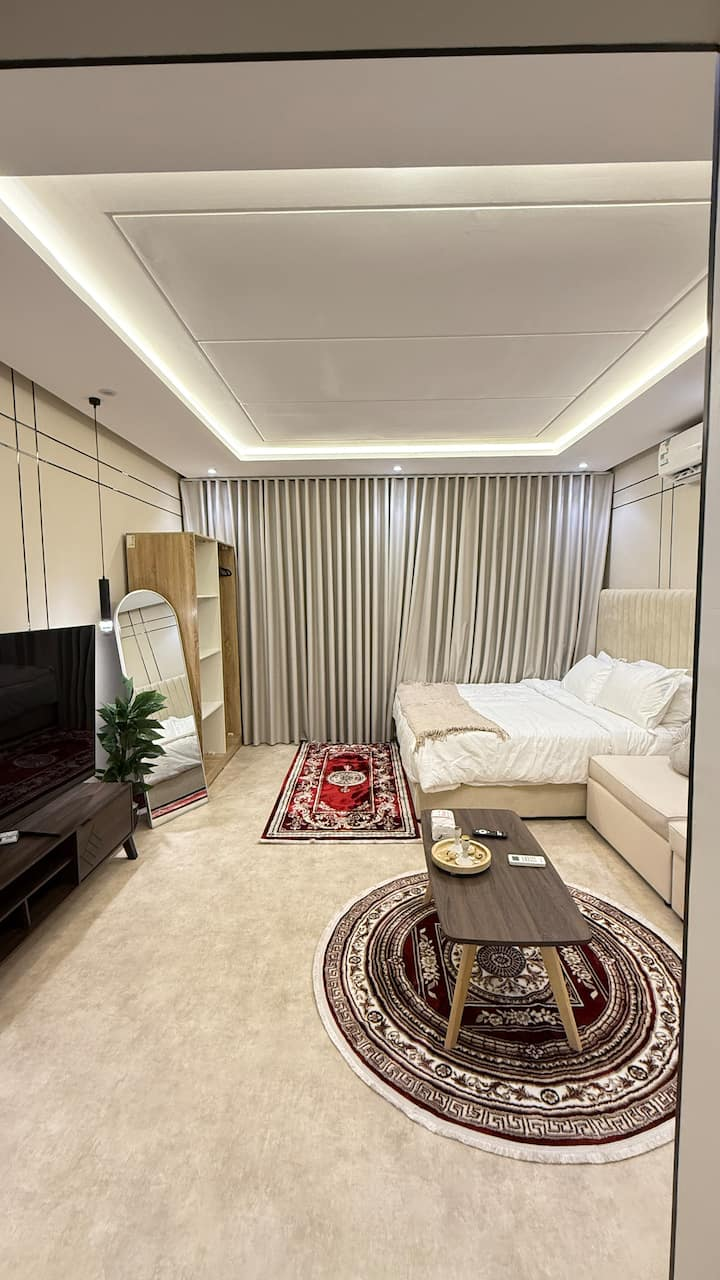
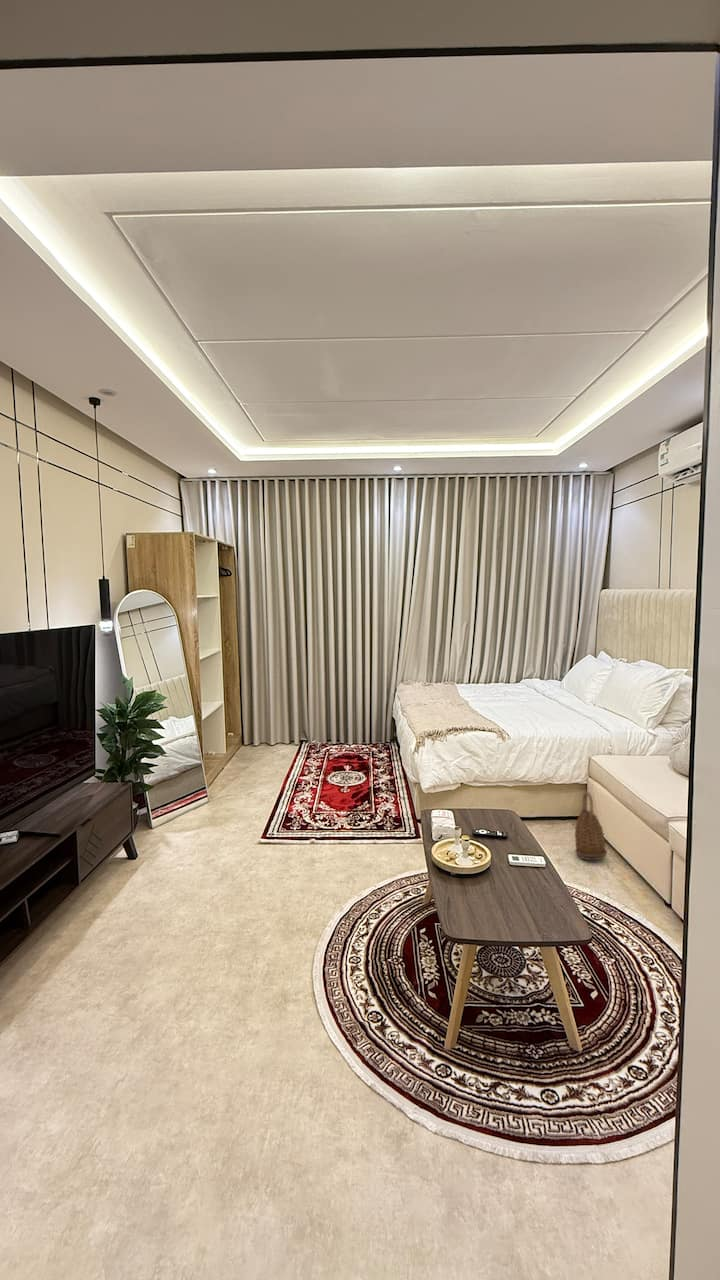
+ basket [574,792,608,861]
